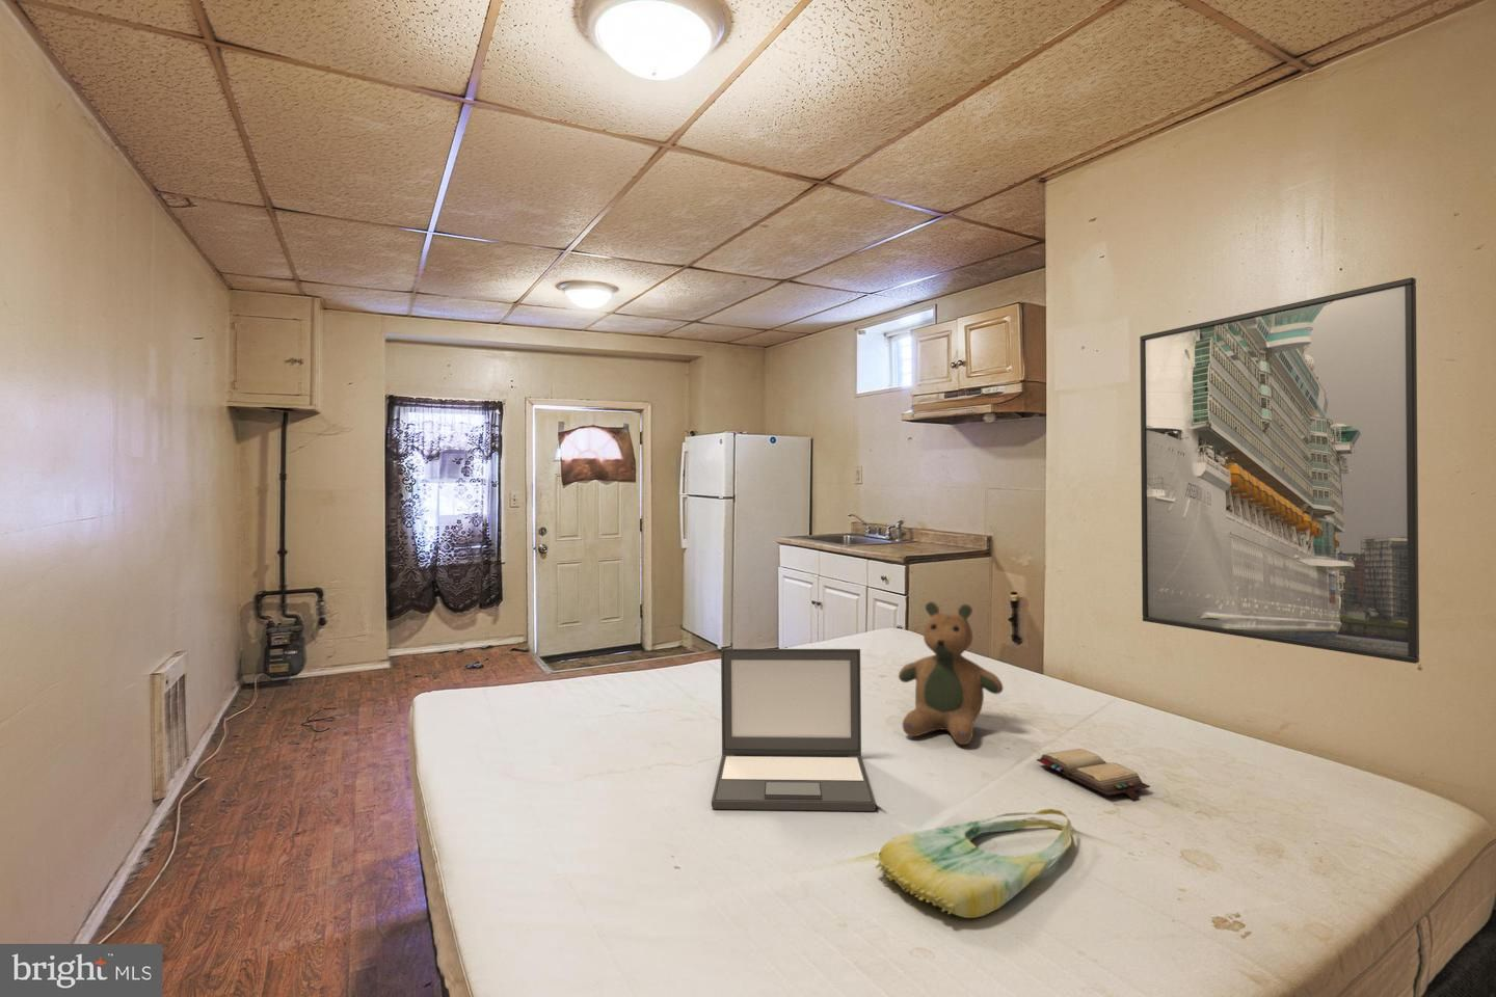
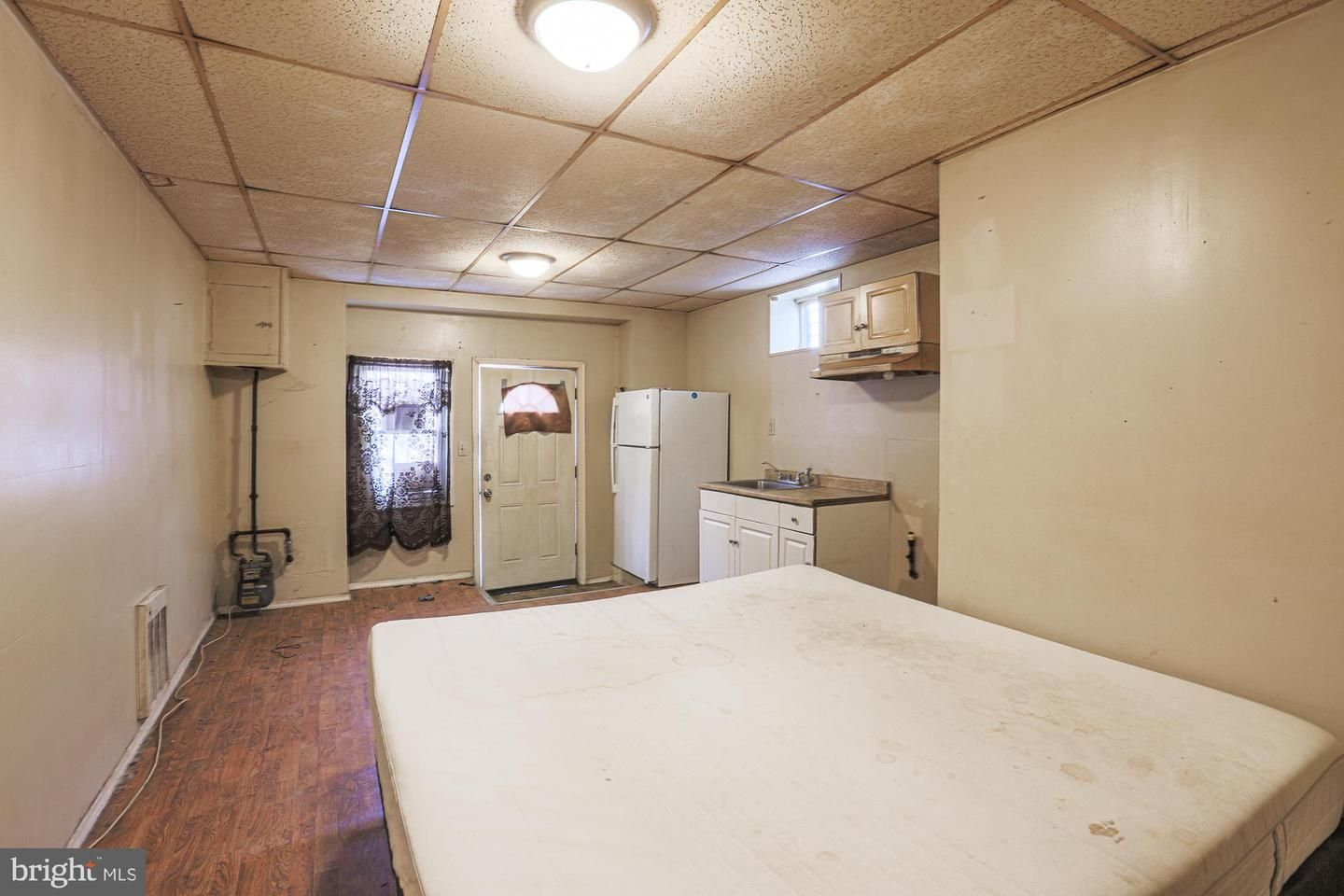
- hardback book [1036,748,1151,801]
- laptop [710,648,877,812]
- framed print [1139,276,1420,664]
- tote bag [873,808,1072,919]
- teddy bear [897,600,1005,746]
